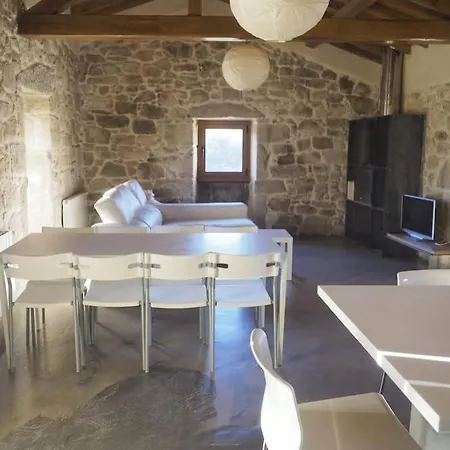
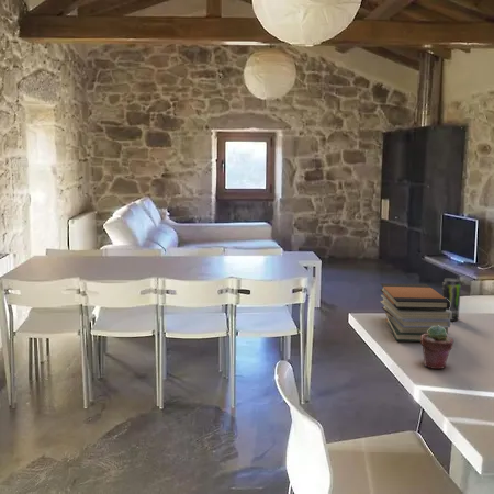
+ book stack [379,282,451,343]
+ beverage can [441,278,462,322]
+ potted succulent [419,325,454,370]
